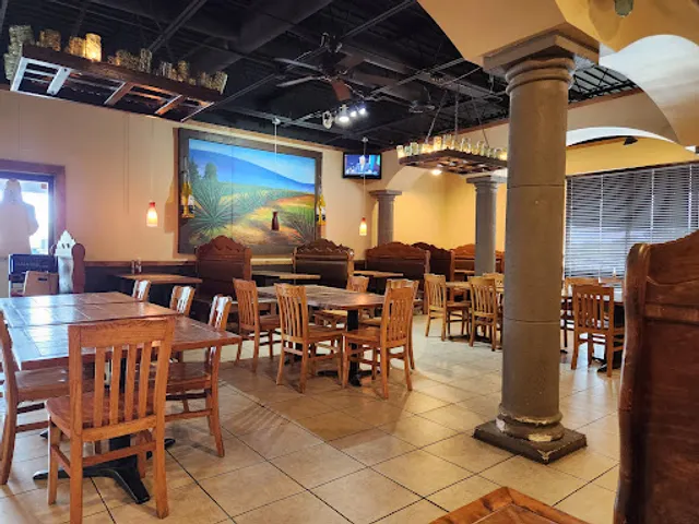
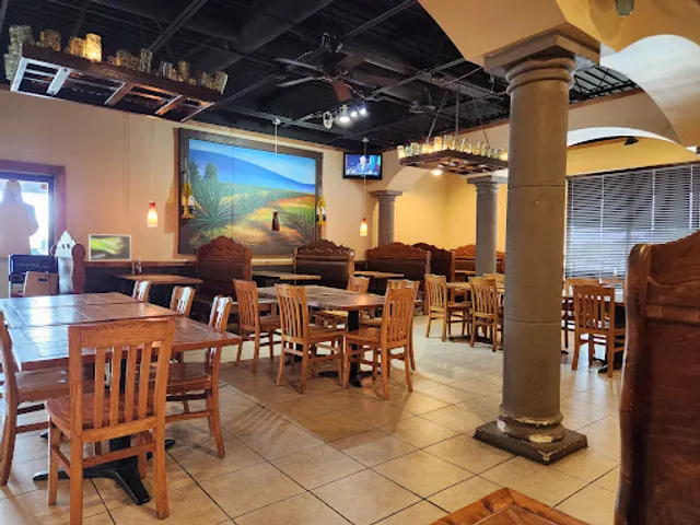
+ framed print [88,233,132,261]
